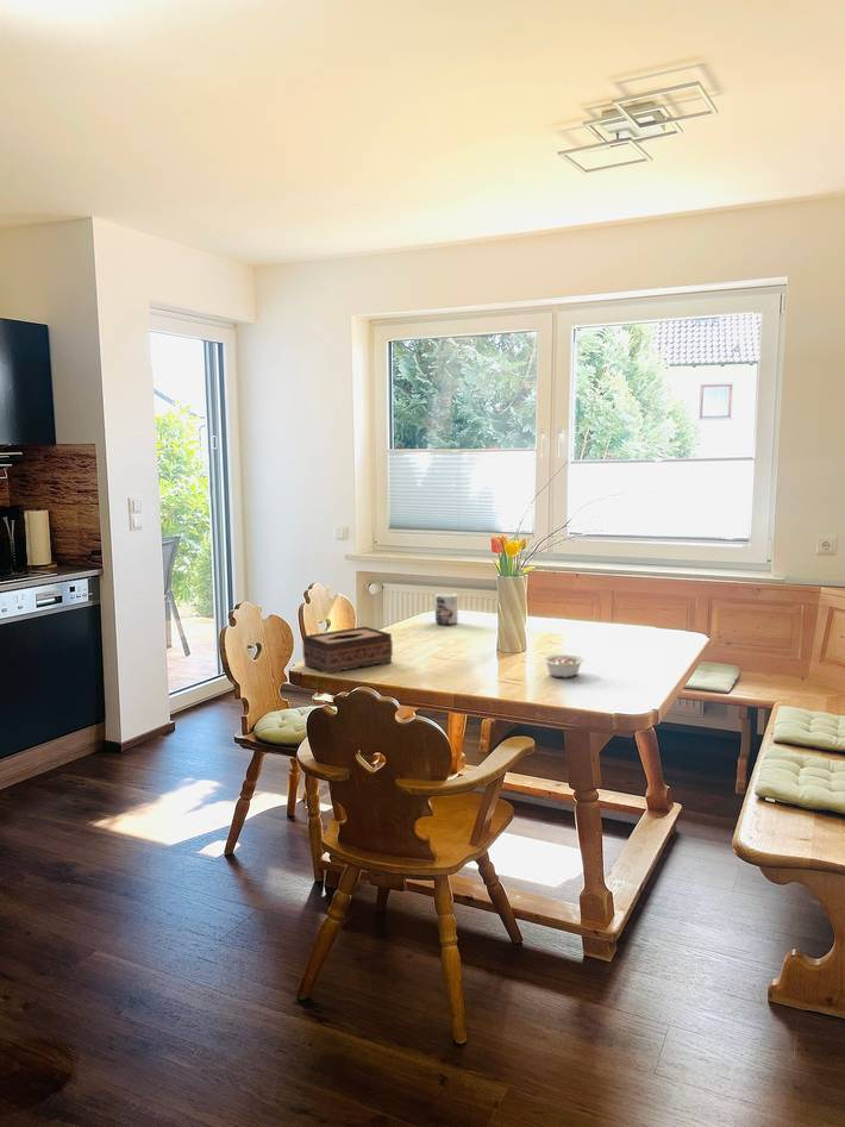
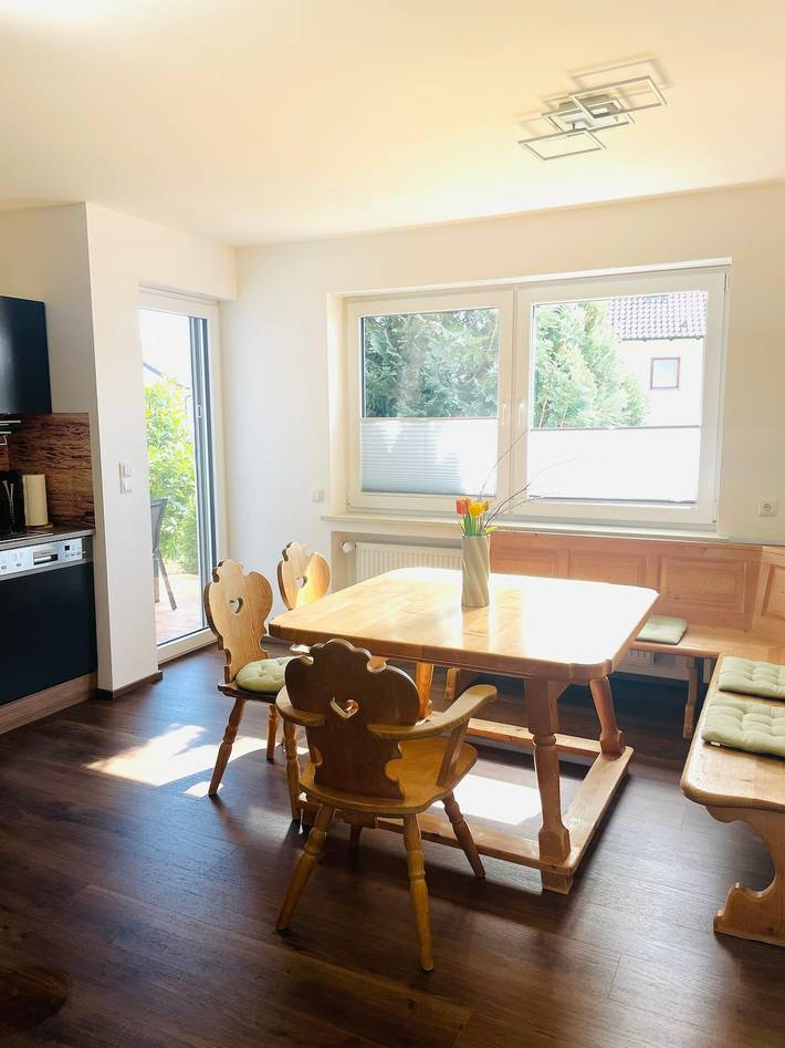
- mug [434,591,459,626]
- legume [536,653,584,678]
- tissue box [301,626,394,675]
